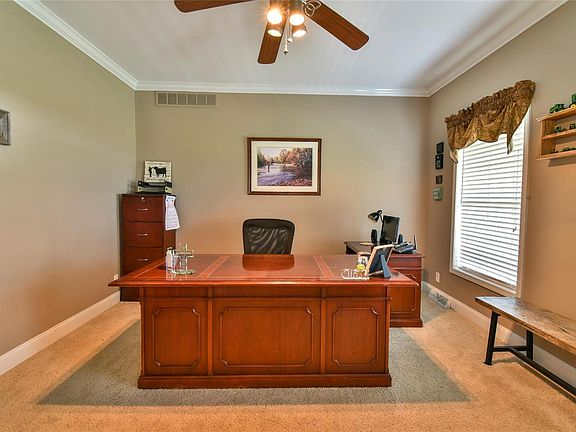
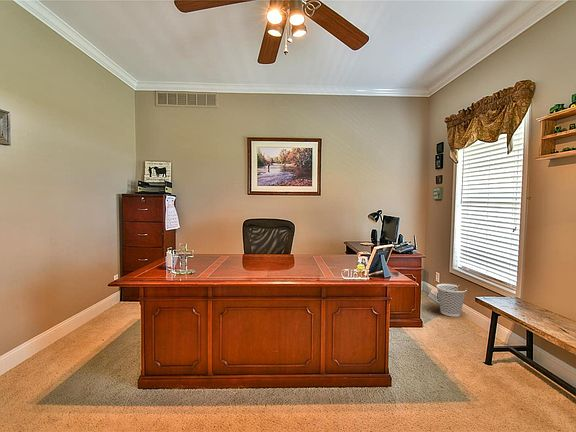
+ wastebasket [435,283,468,318]
